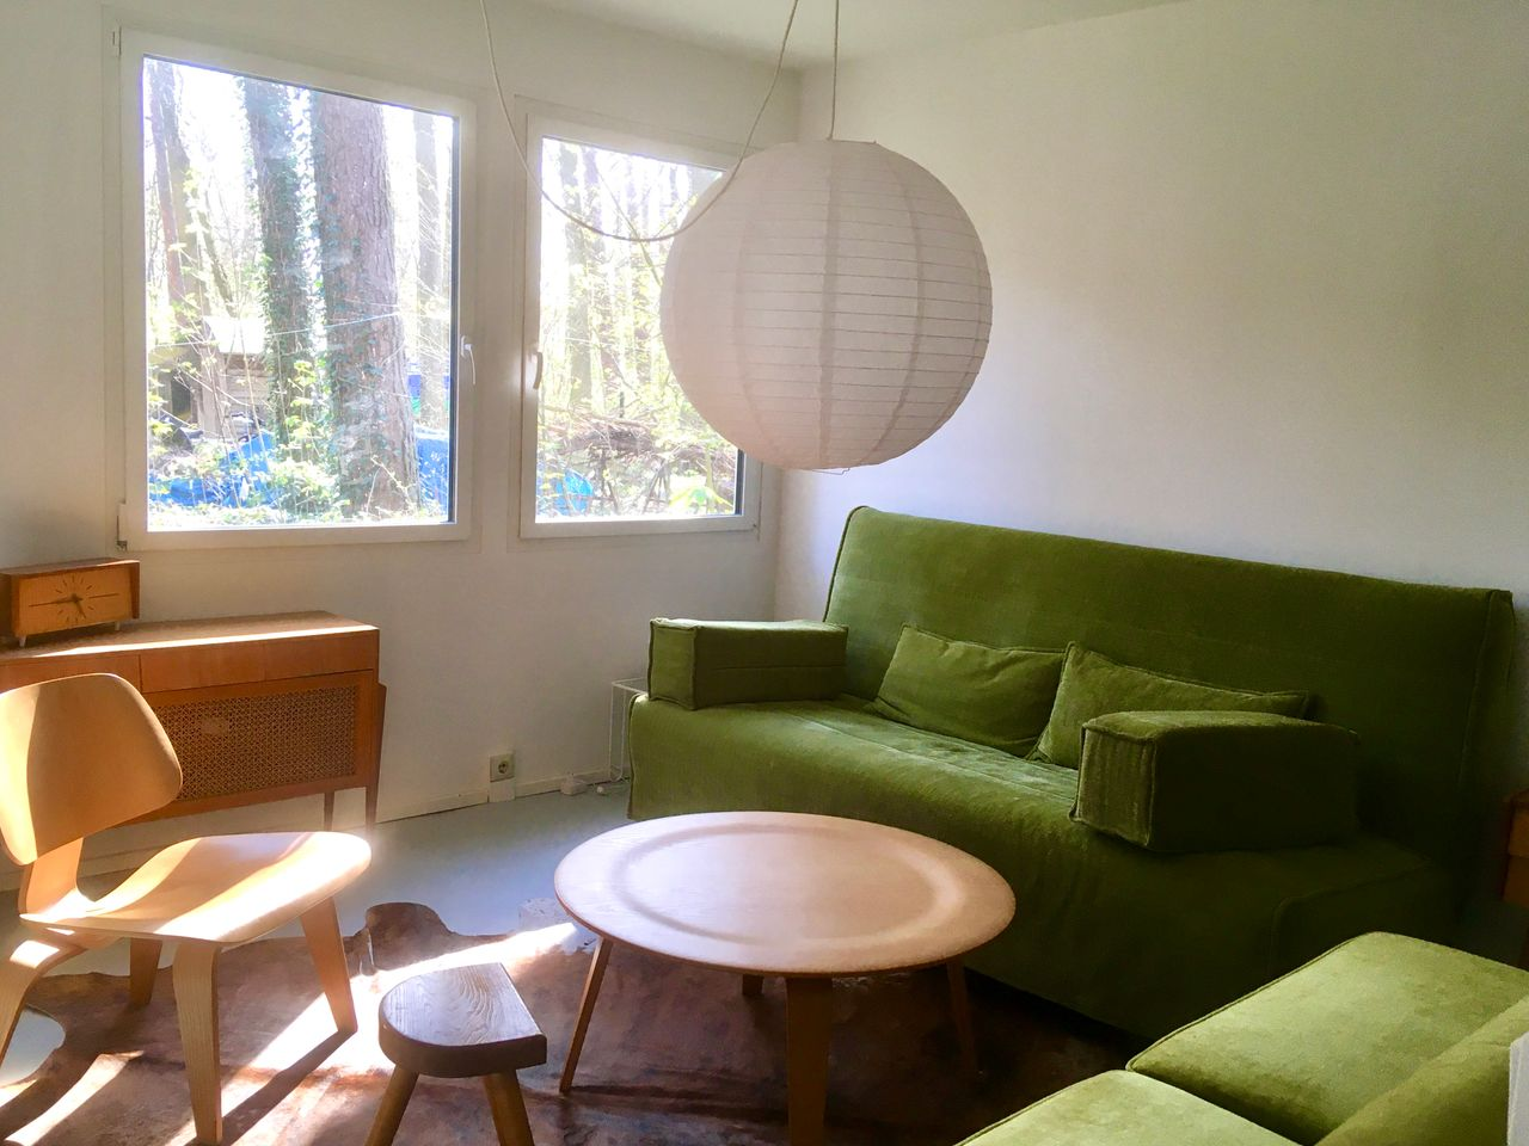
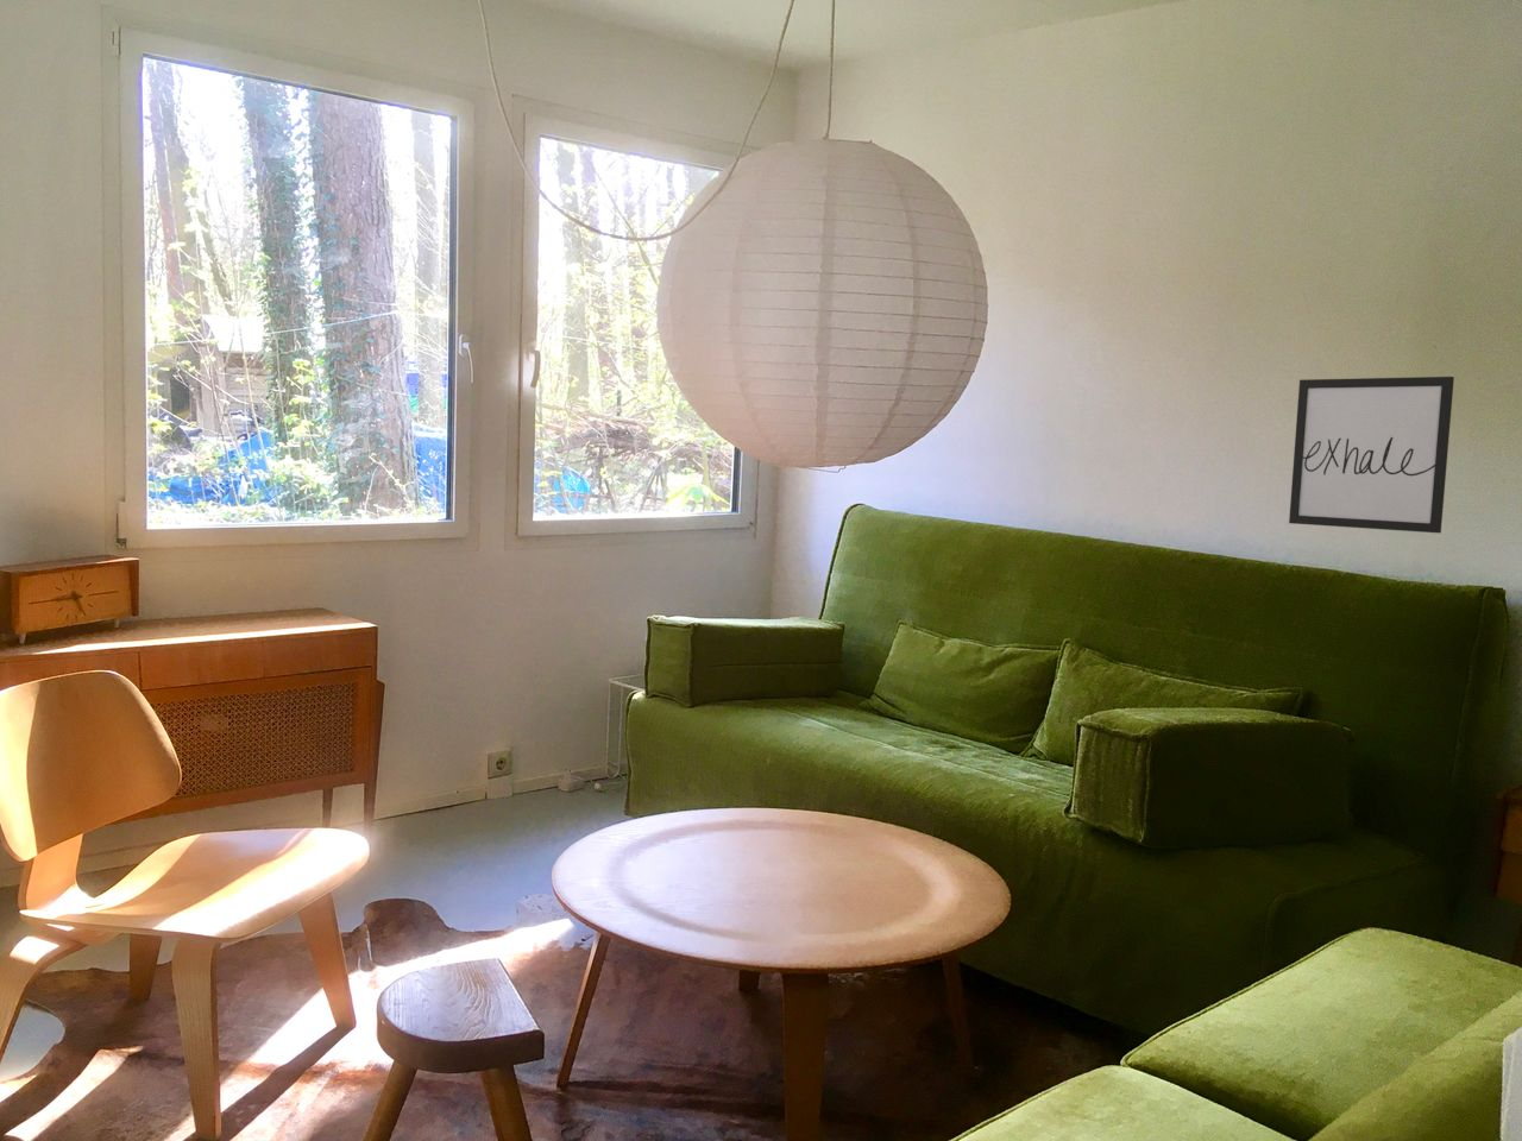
+ wall art [1288,375,1455,533]
